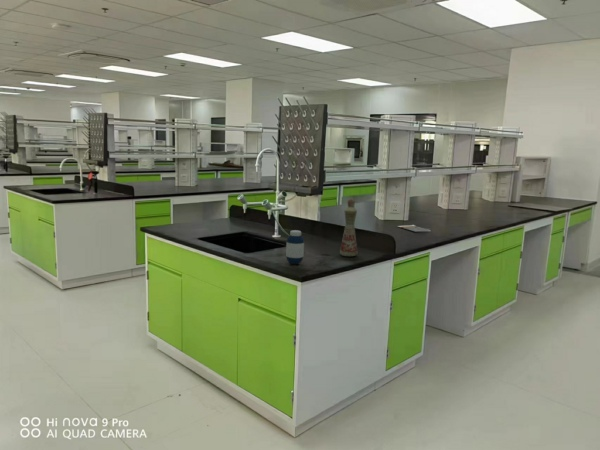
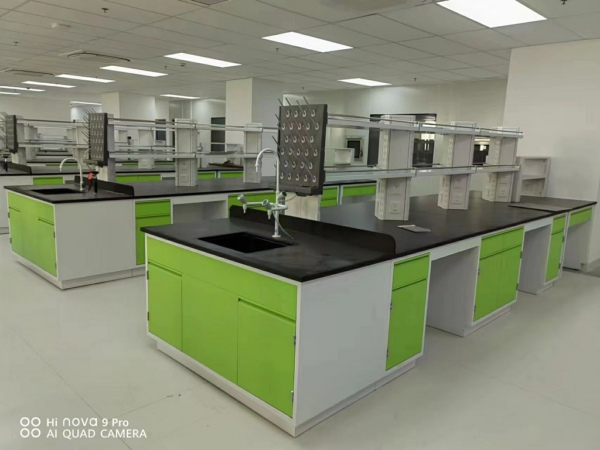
- medicine bottle [285,229,305,265]
- bottle [339,198,358,257]
